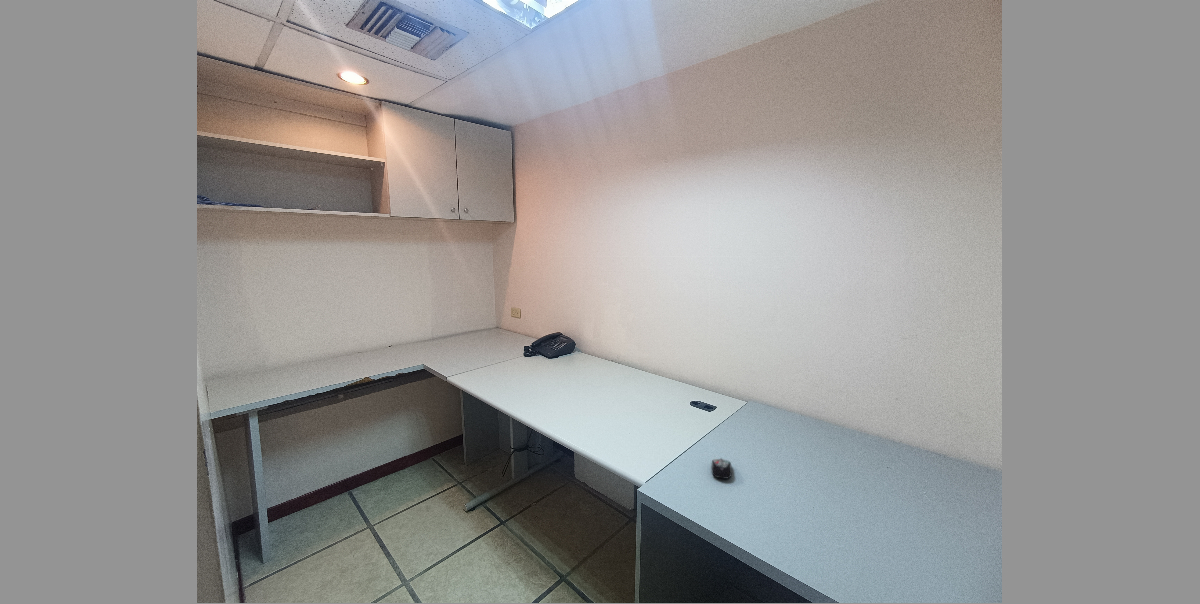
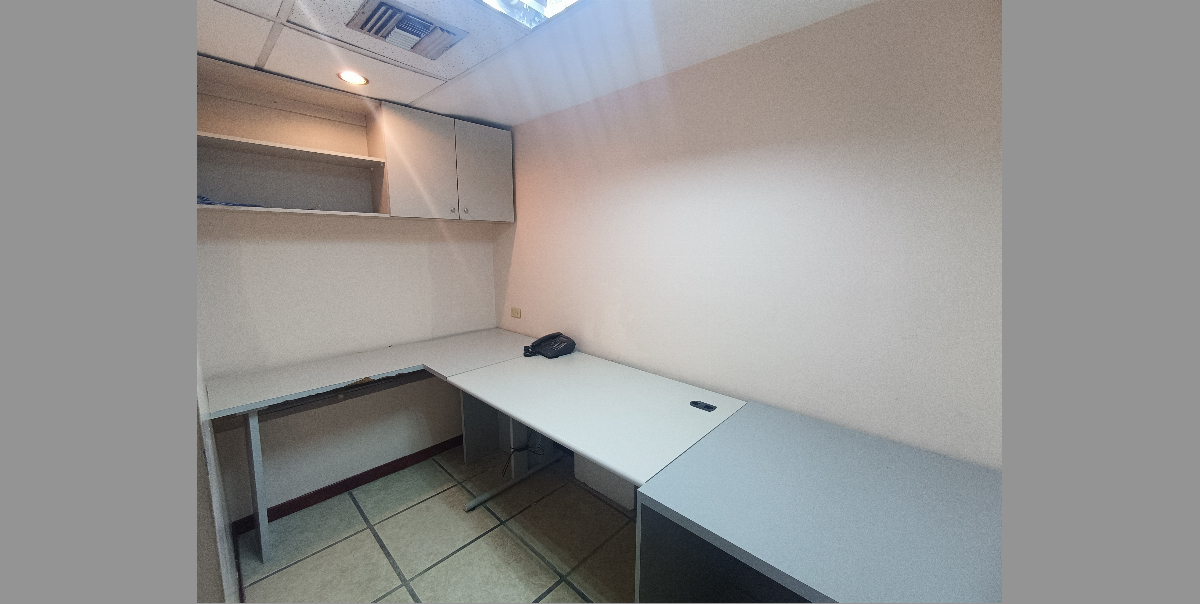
- computer mouse [710,457,733,480]
